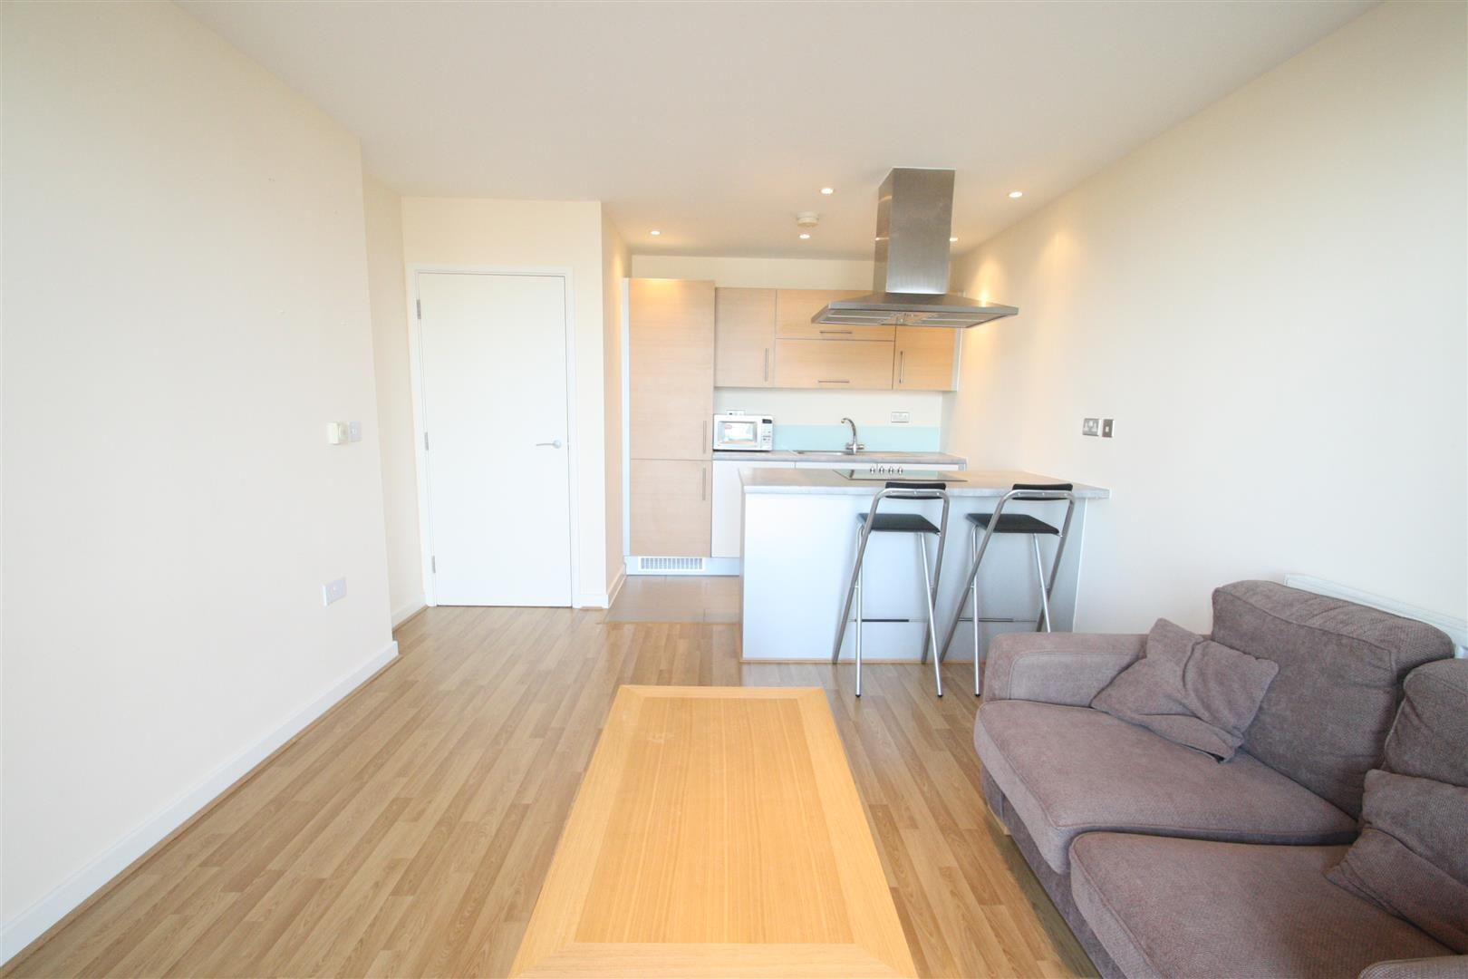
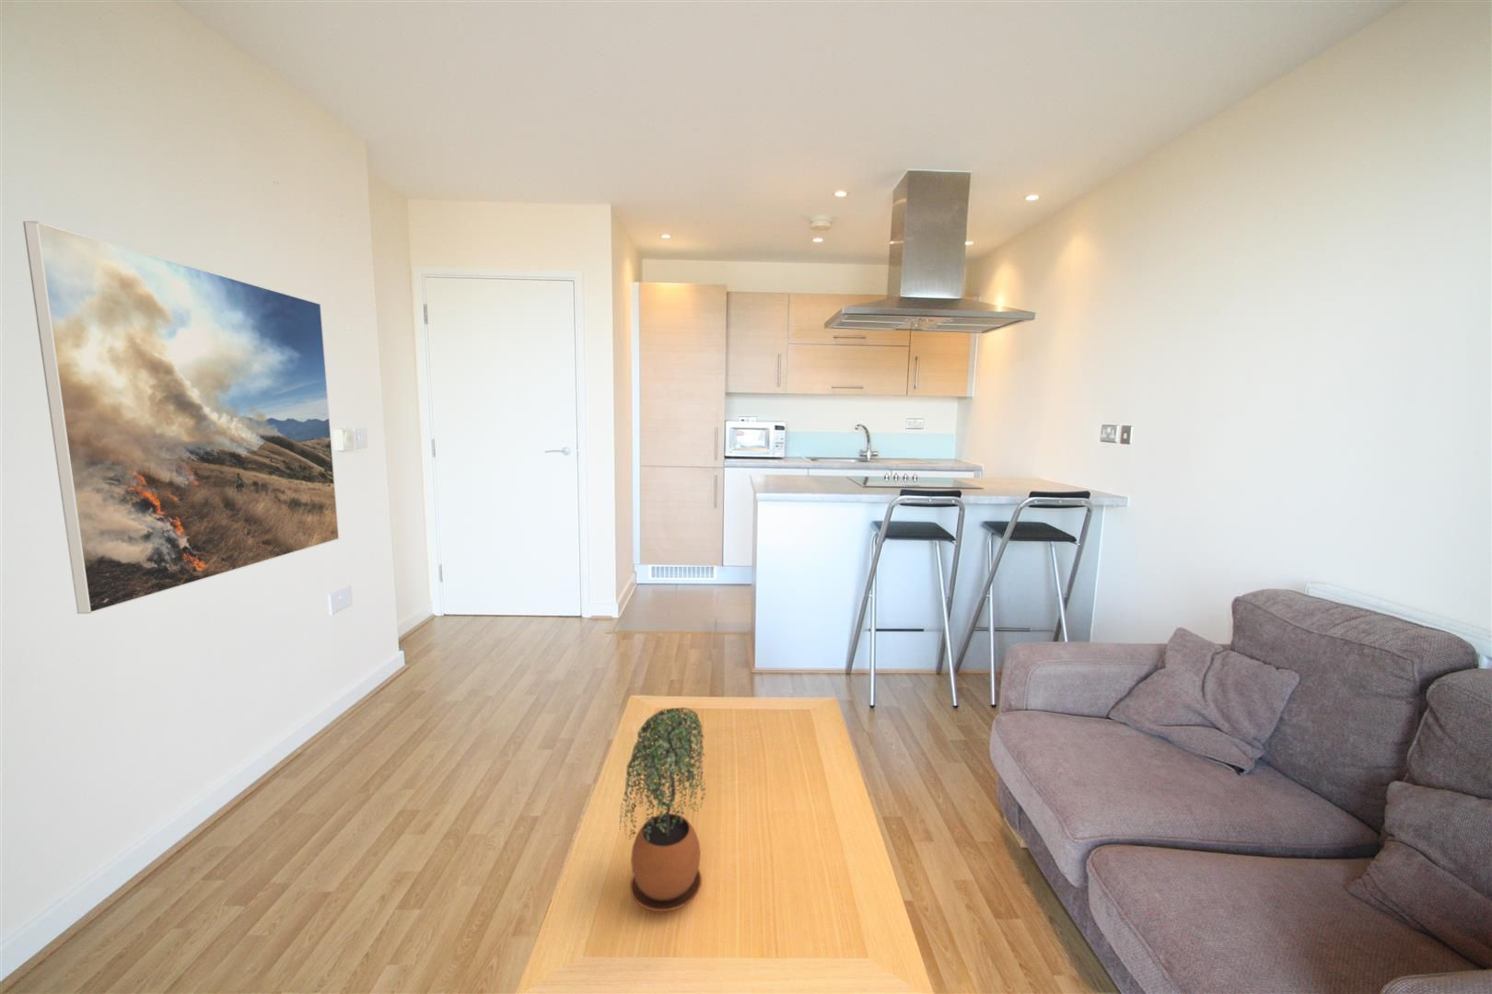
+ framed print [22,220,340,615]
+ potted plant [618,707,706,912]
